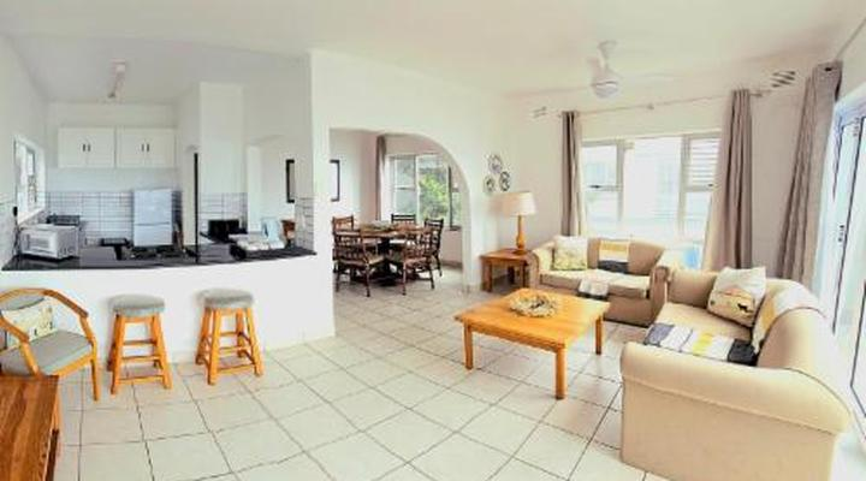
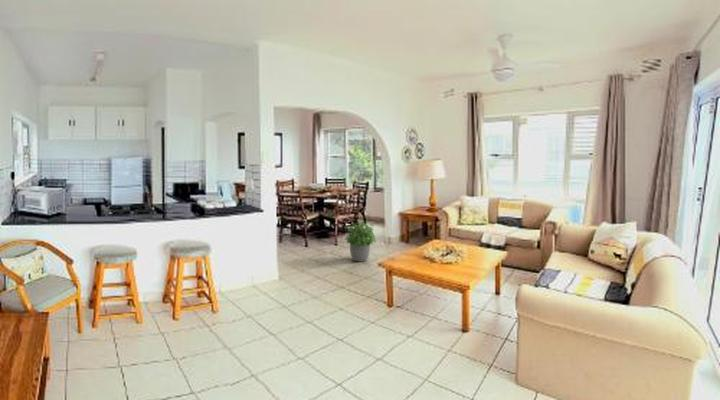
+ potted plant [343,221,377,262]
